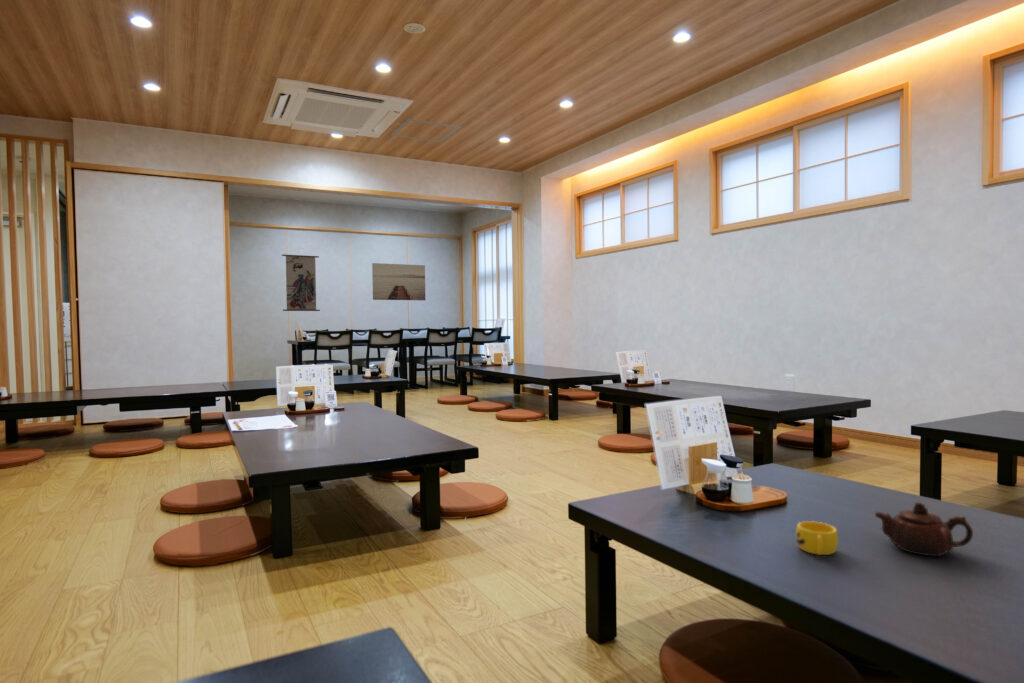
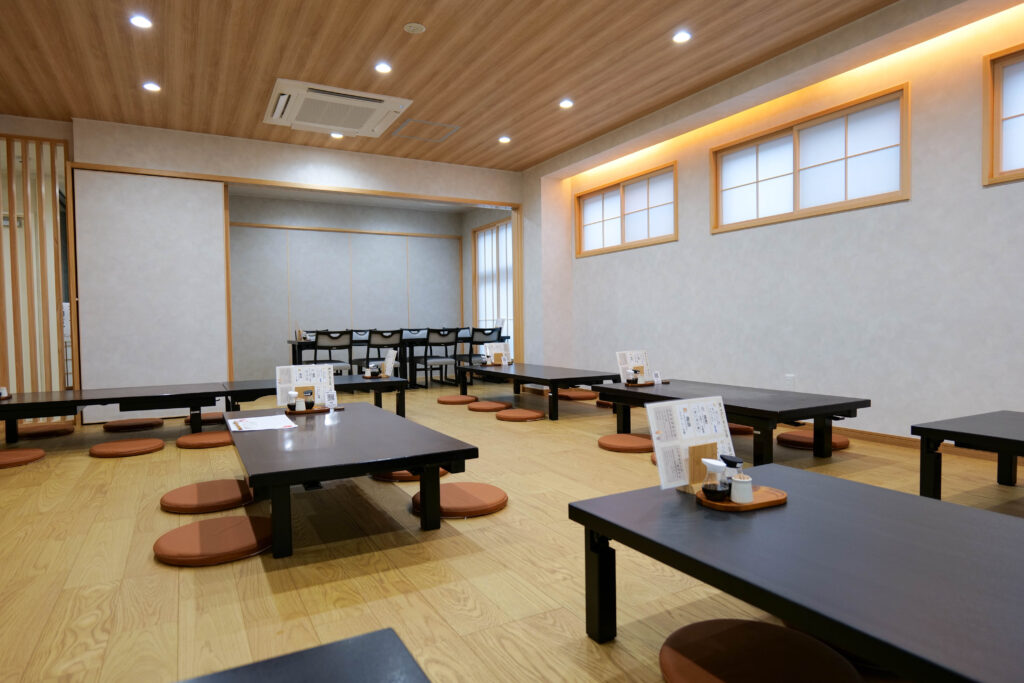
- cup [795,520,839,556]
- wall scroll [281,247,321,312]
- teapot [874,501,974,557]
- wall art [371,262,426,301]
